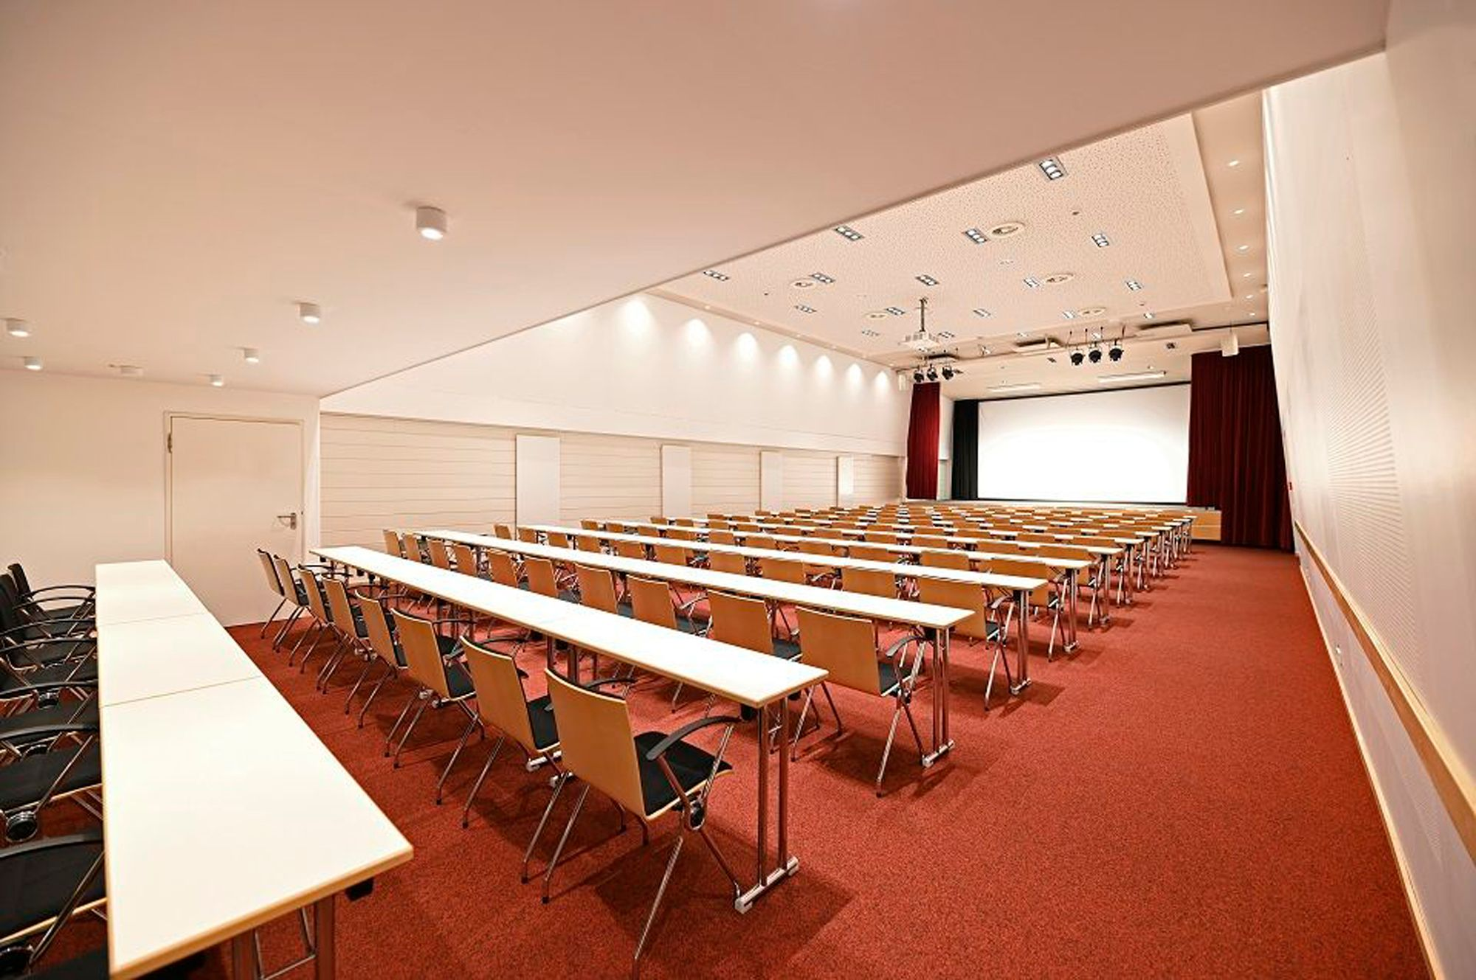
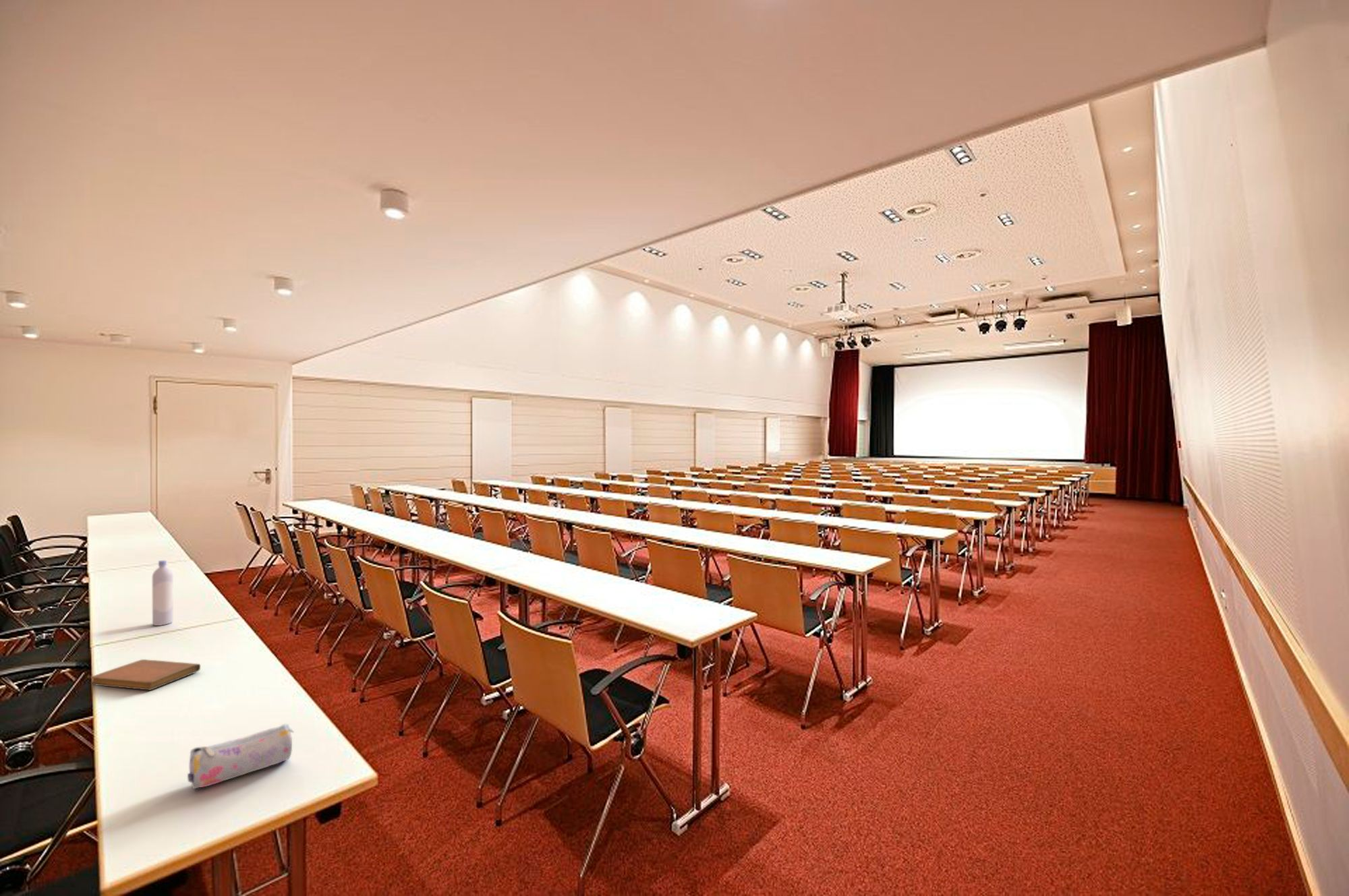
+ bottle [152,560,174,626]
+ pencil case [187,723,294,789]
+ notebook [90,659,201,691]
